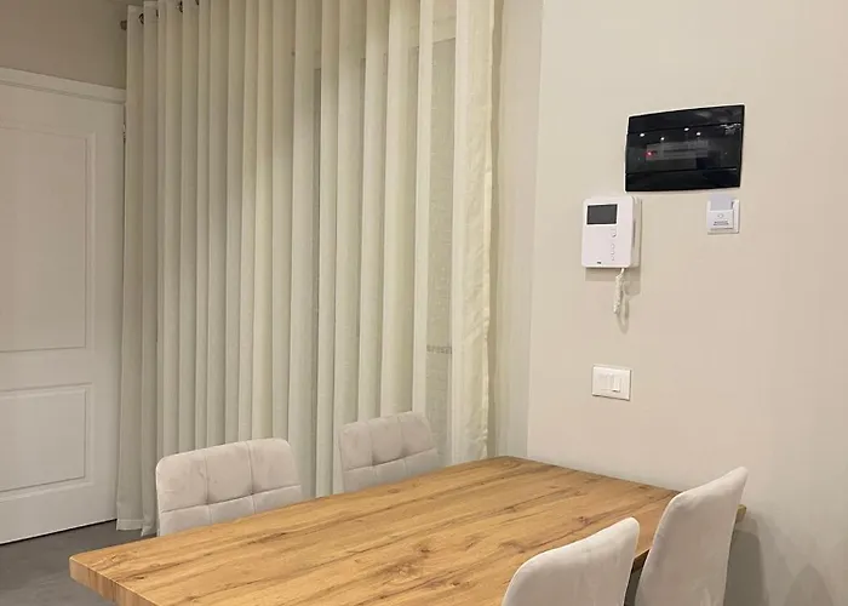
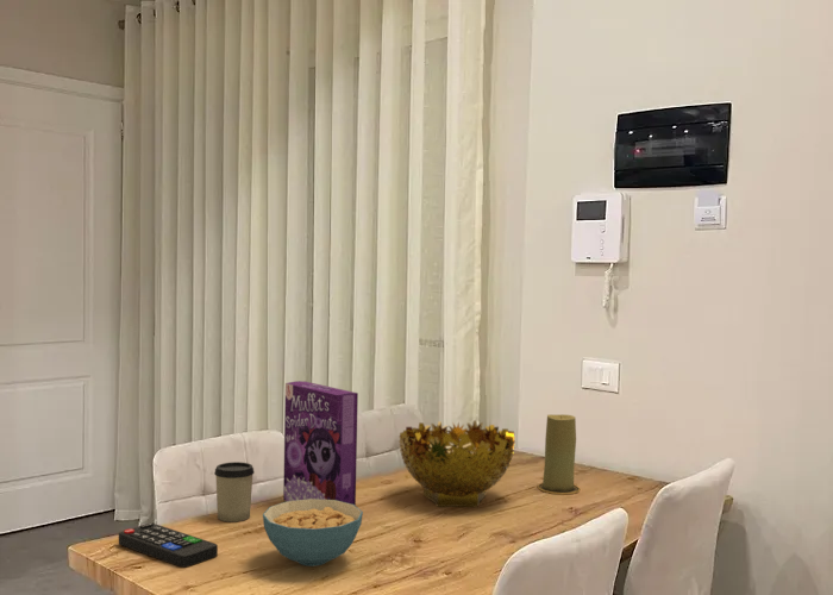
+ cereal box [282,380,359,506]
+ cup [213,461,255,524]
+ cereal bowl [262,499,364,568]
+ remote control [118,522,219,569]
+ candle [537,413,581,495]
+ decorative bowl [397,419,516,508]
